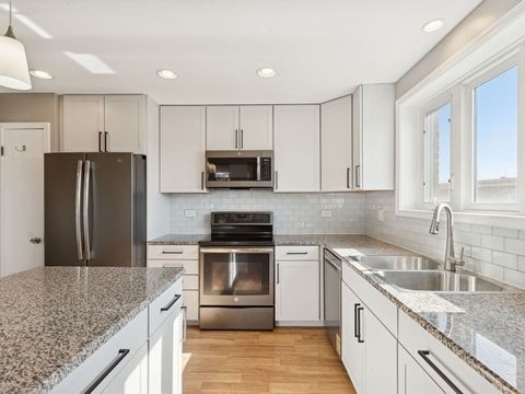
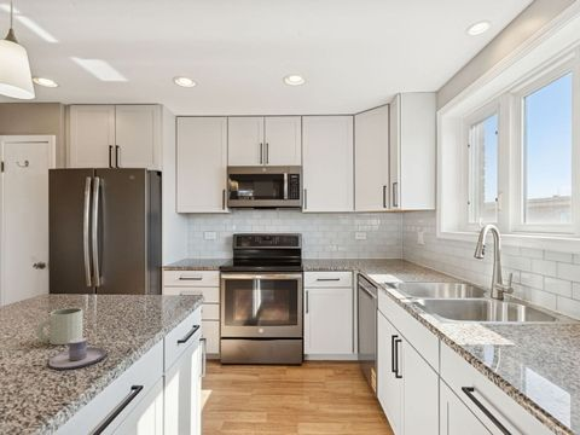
+ mug [34,307,85,346]
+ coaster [47,336,109,371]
